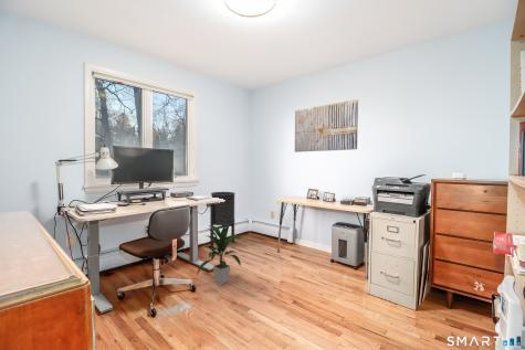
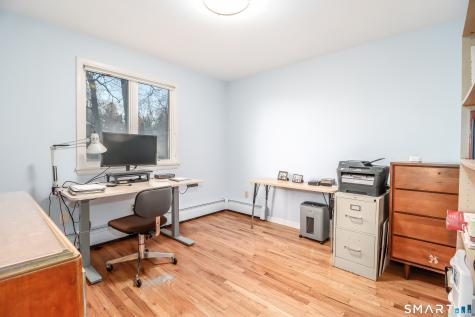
- wall art [294,98,359,153]
- indoor plant [196,224,248,286]
- trash can [209,191,239,248]
